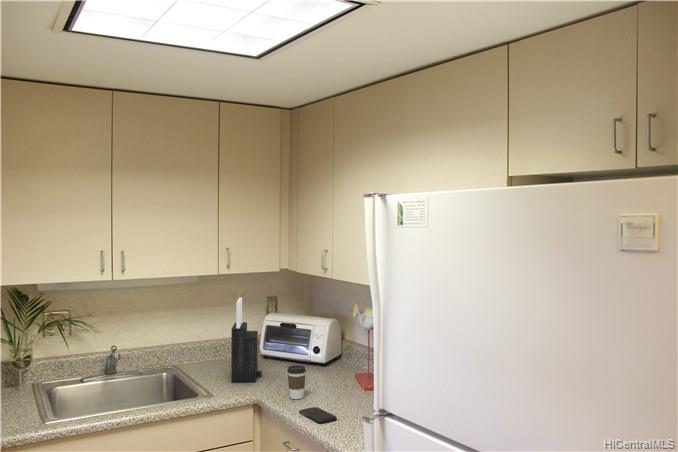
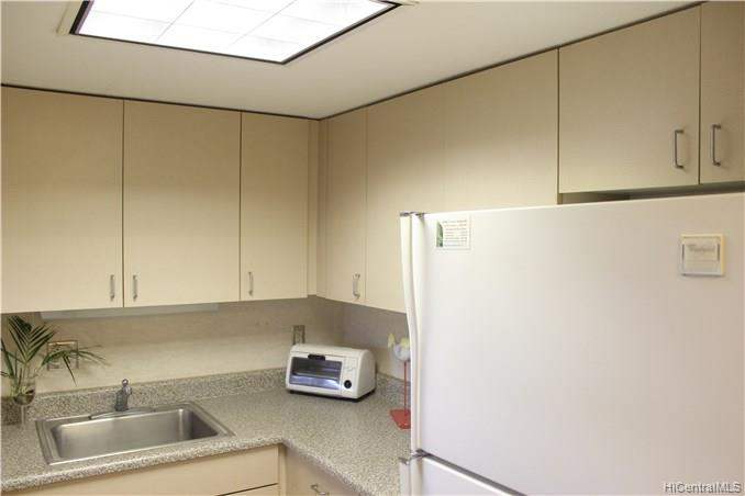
- knife block [230,297,263,383]
- coffee cup [286,364,307,400]
- smartphone [298,406,338,424]
